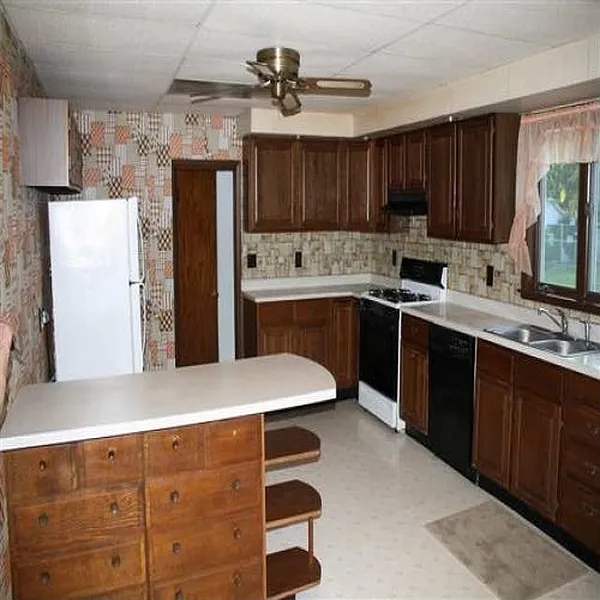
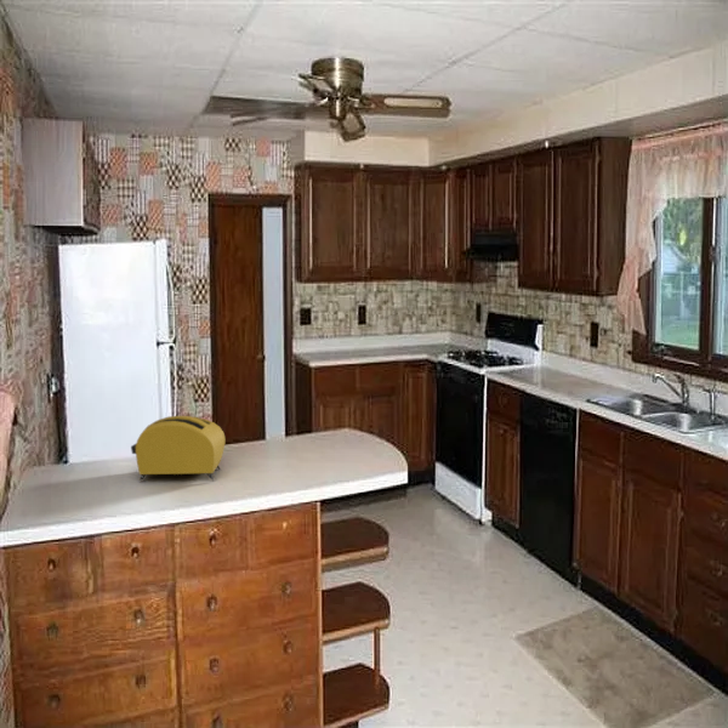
+ toaster [130,415,226,483]
